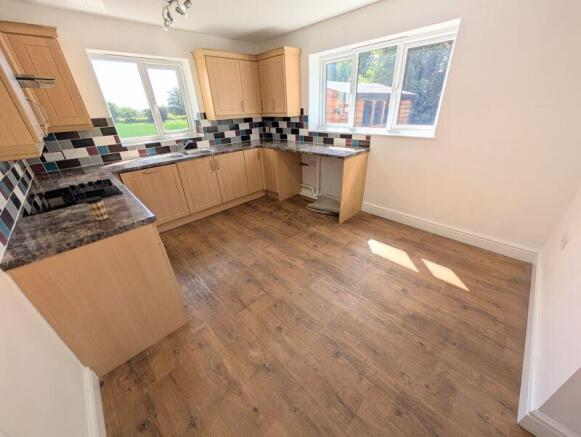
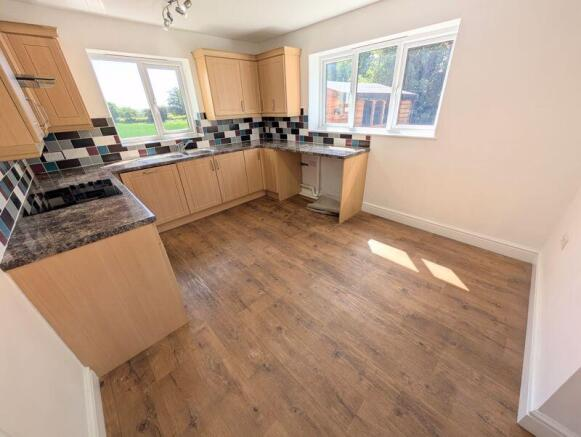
- coffee cup [84,195,109,221]
